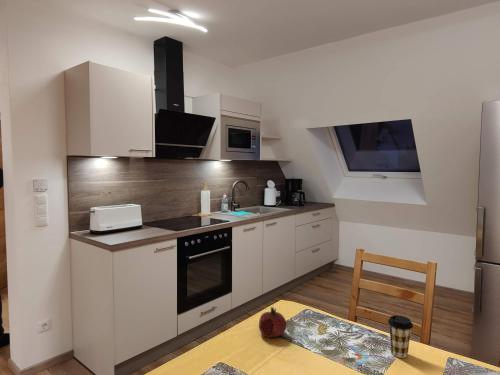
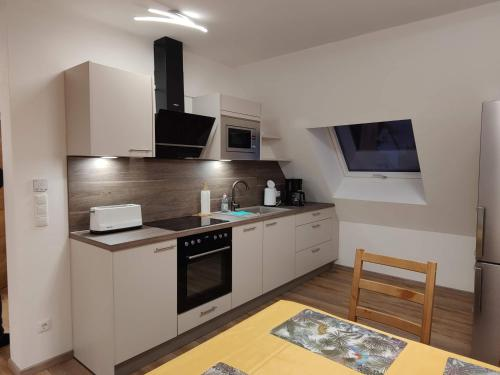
- fruit [258,306,288,338]
- coffee cup [387,314,414,359]
